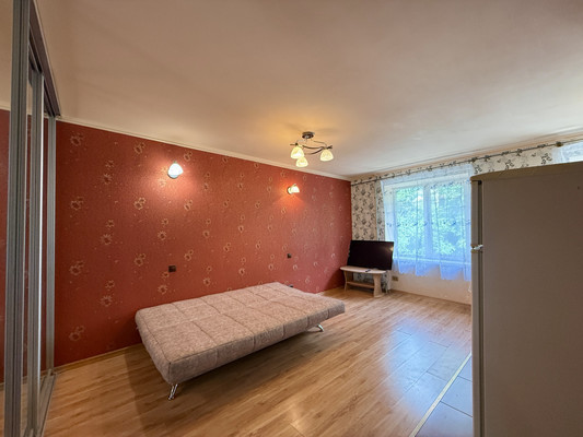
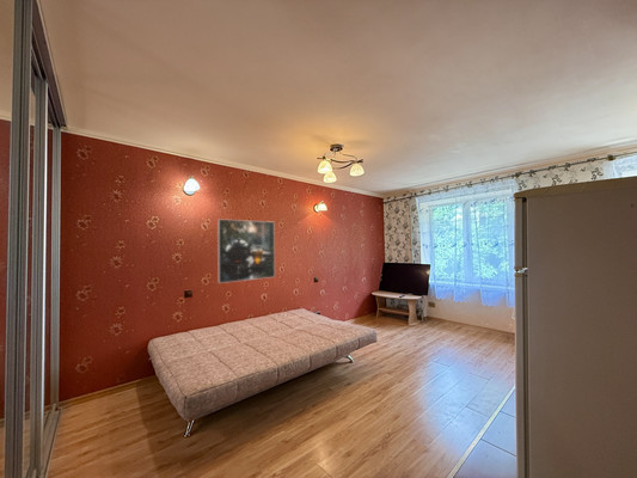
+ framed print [216,219,276,284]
